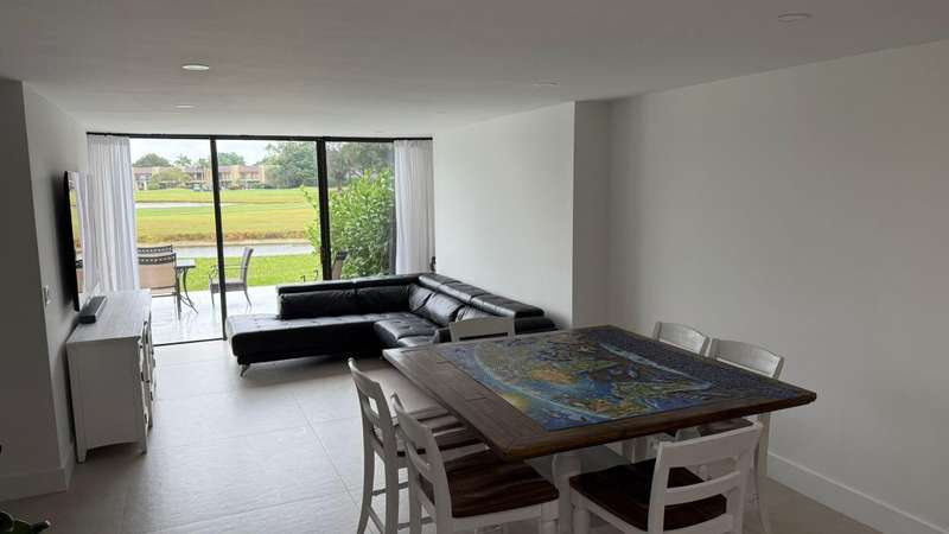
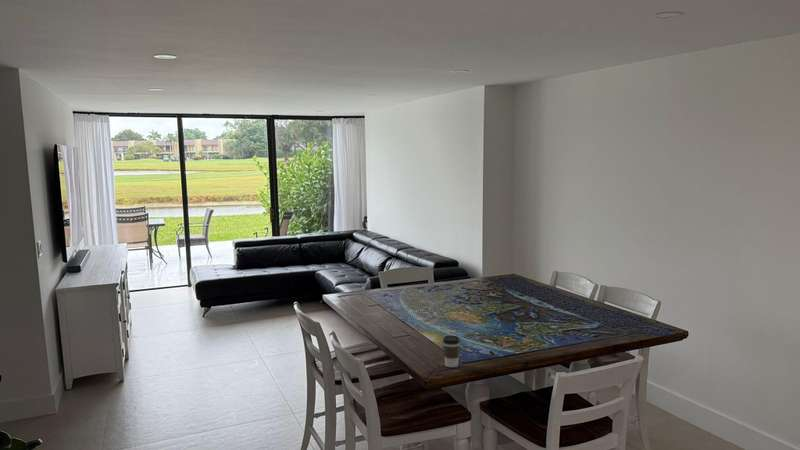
+ coffee cup [442,335,461,368]
